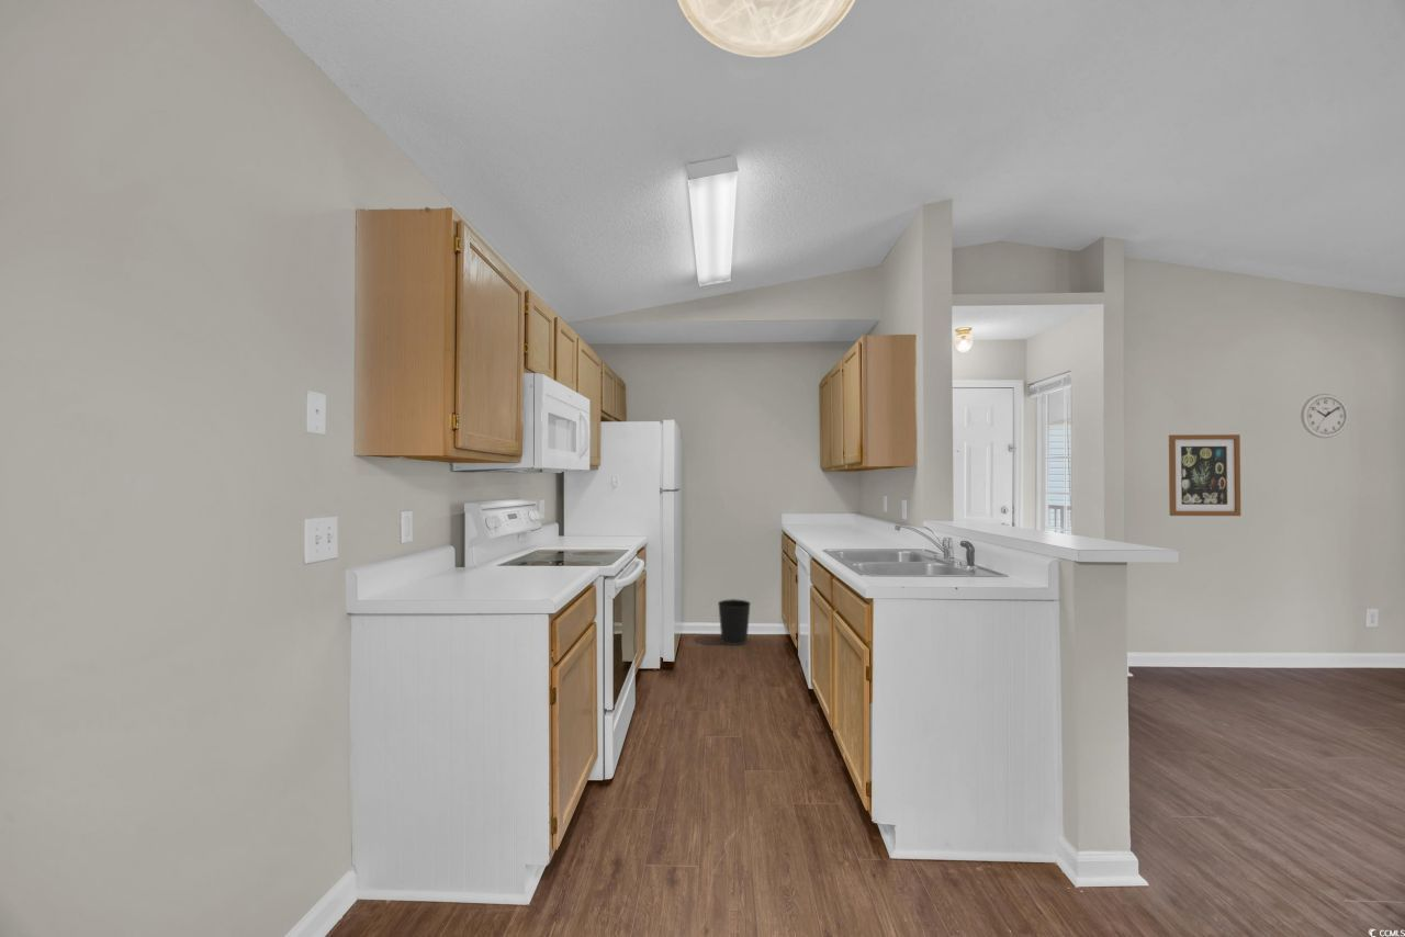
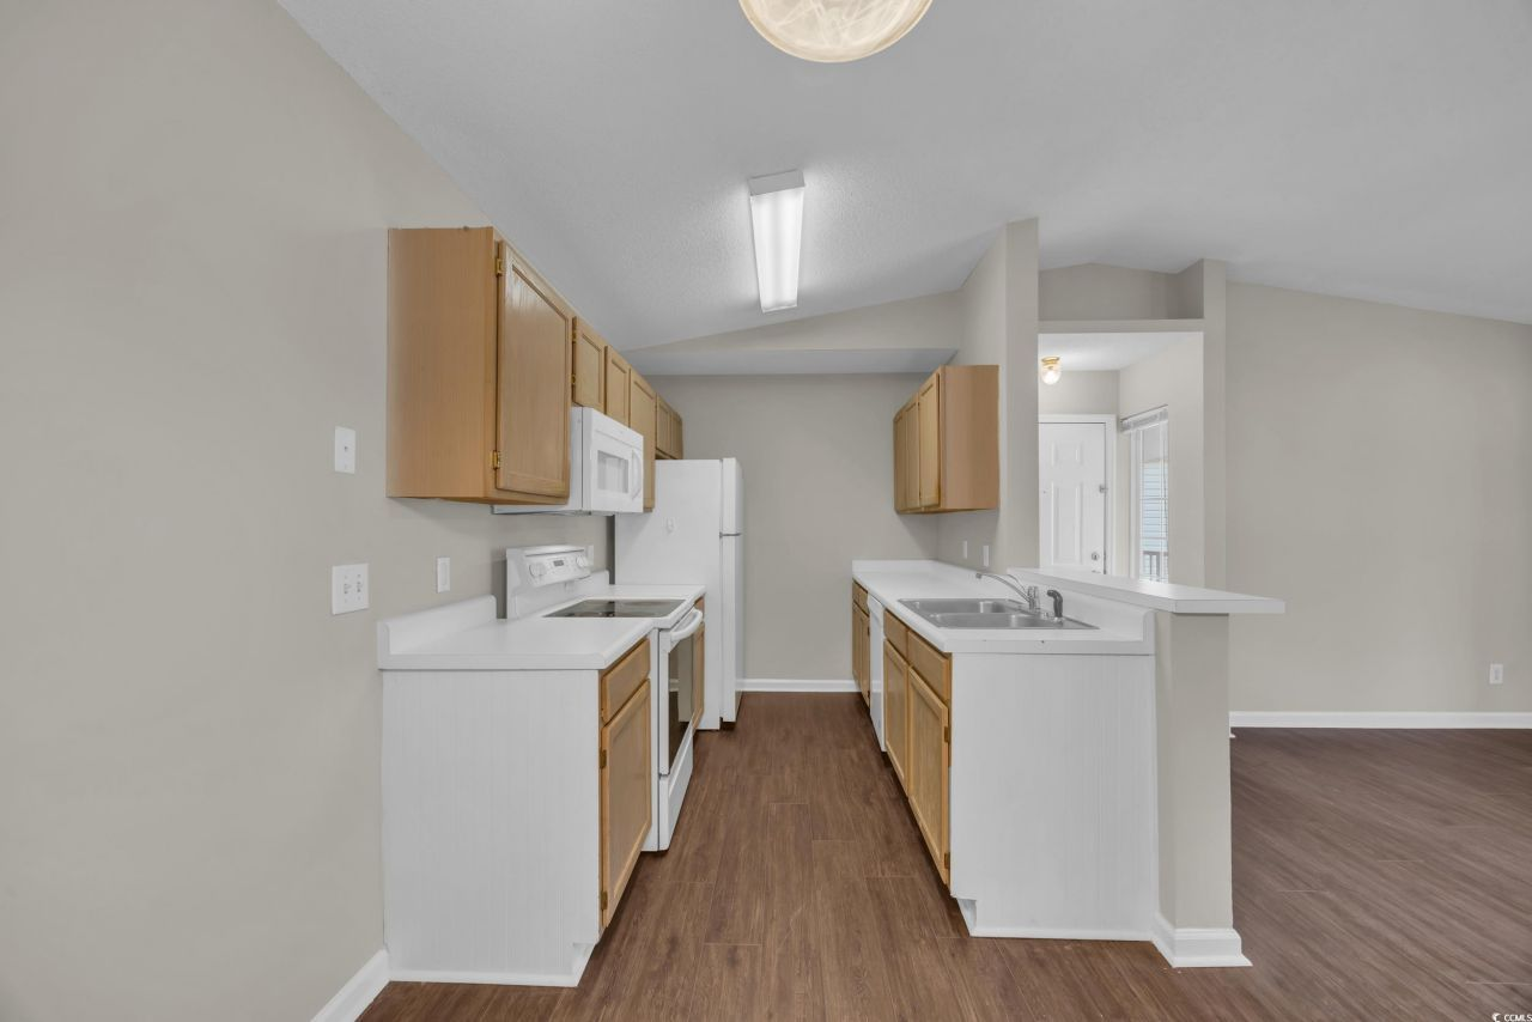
- wall clock [1300,393,1349,439]
- wall art [1168,433,1241,517]
- wastebasket [717,598,752,646]
